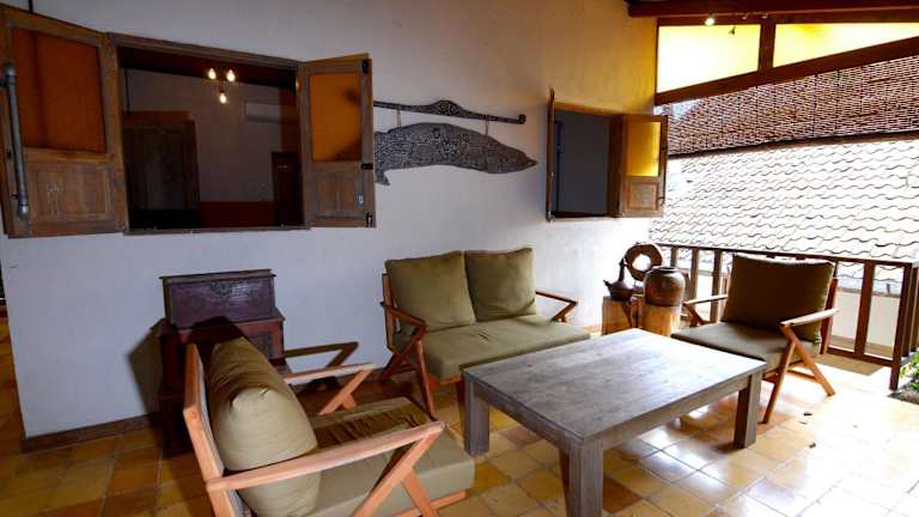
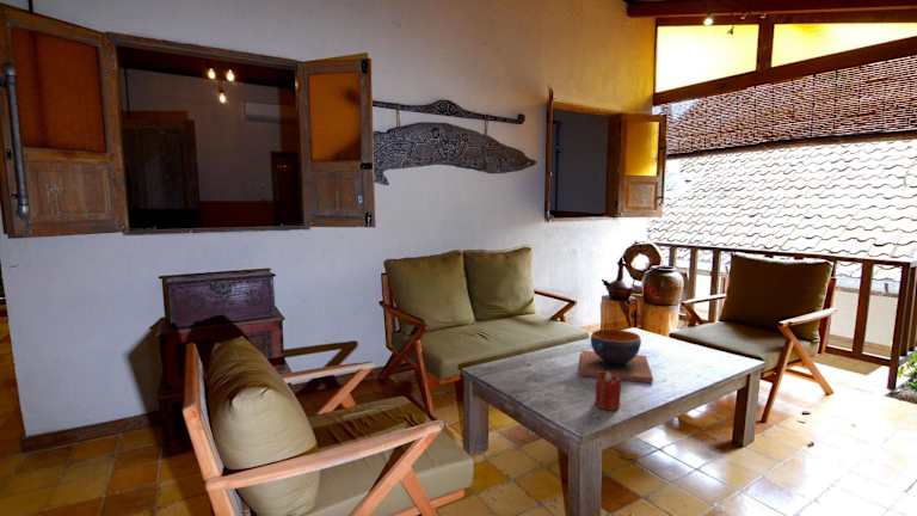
+ decorative bowl [579,328,654,383]
+ candle [593,371,622,411]
